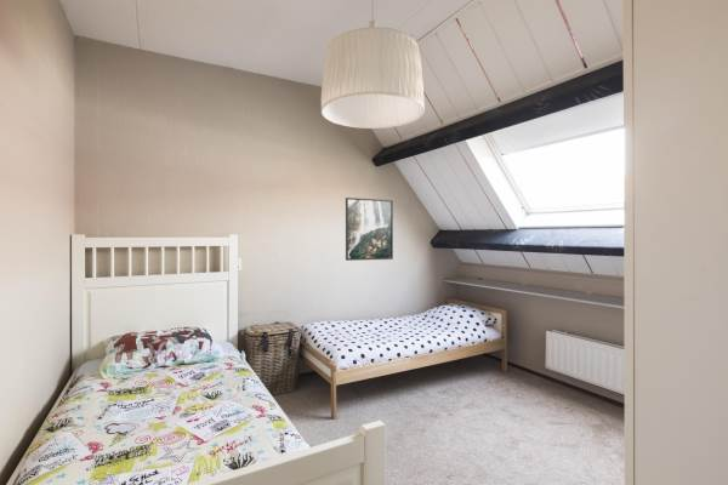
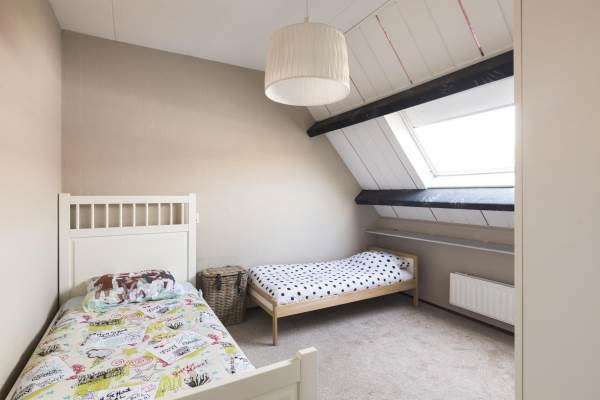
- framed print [345,196,394,262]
